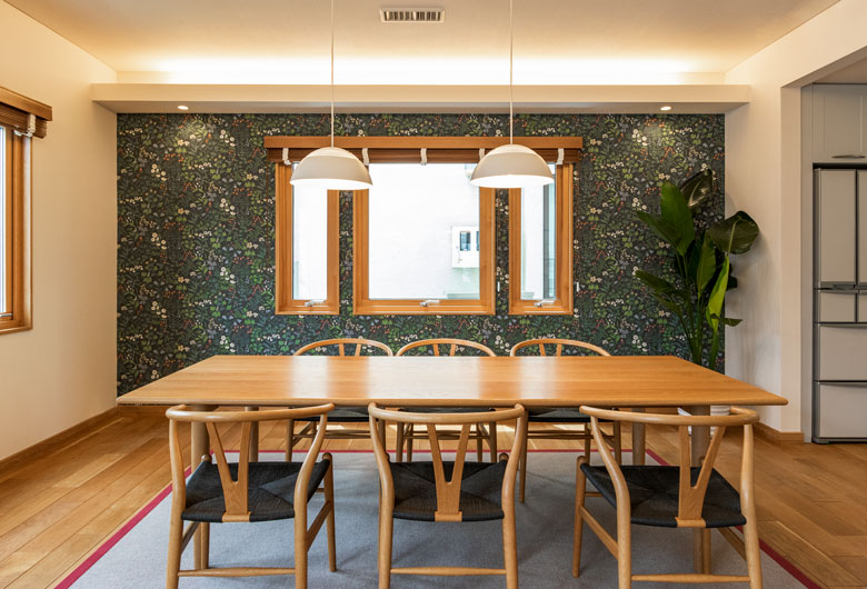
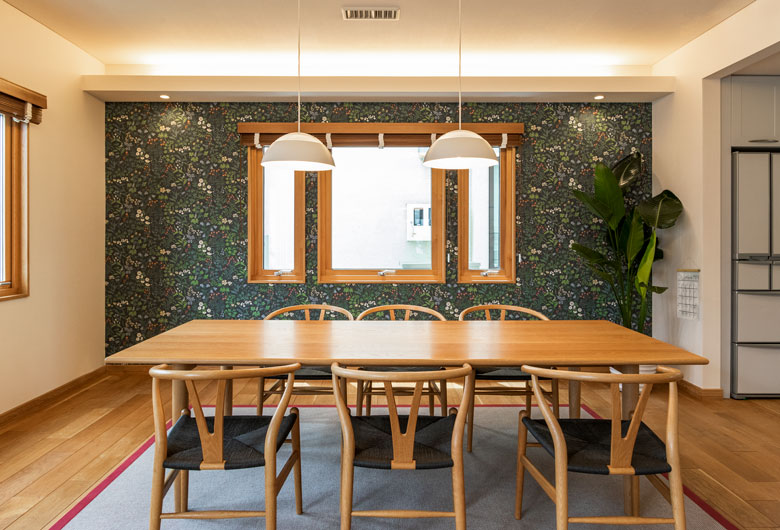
+ calendar [675,256,702,322]
